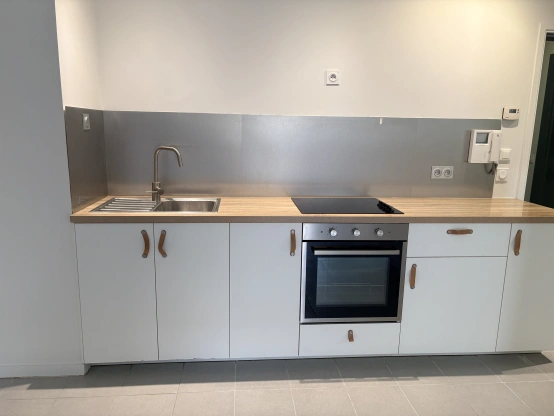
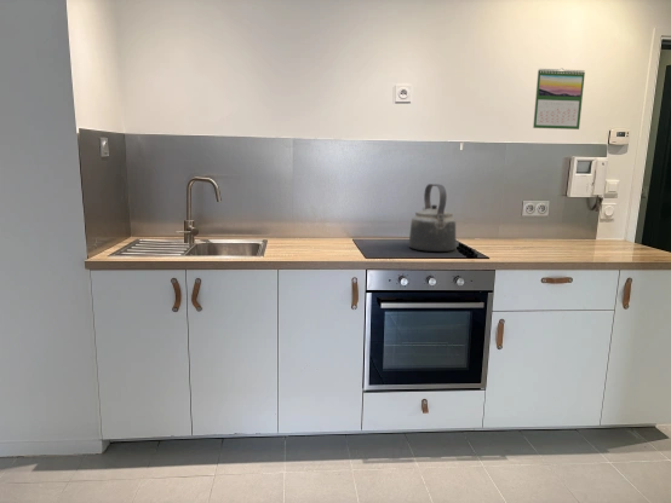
+ calendar [532,68,586,131]
+ kettle [408,183,457,253]
